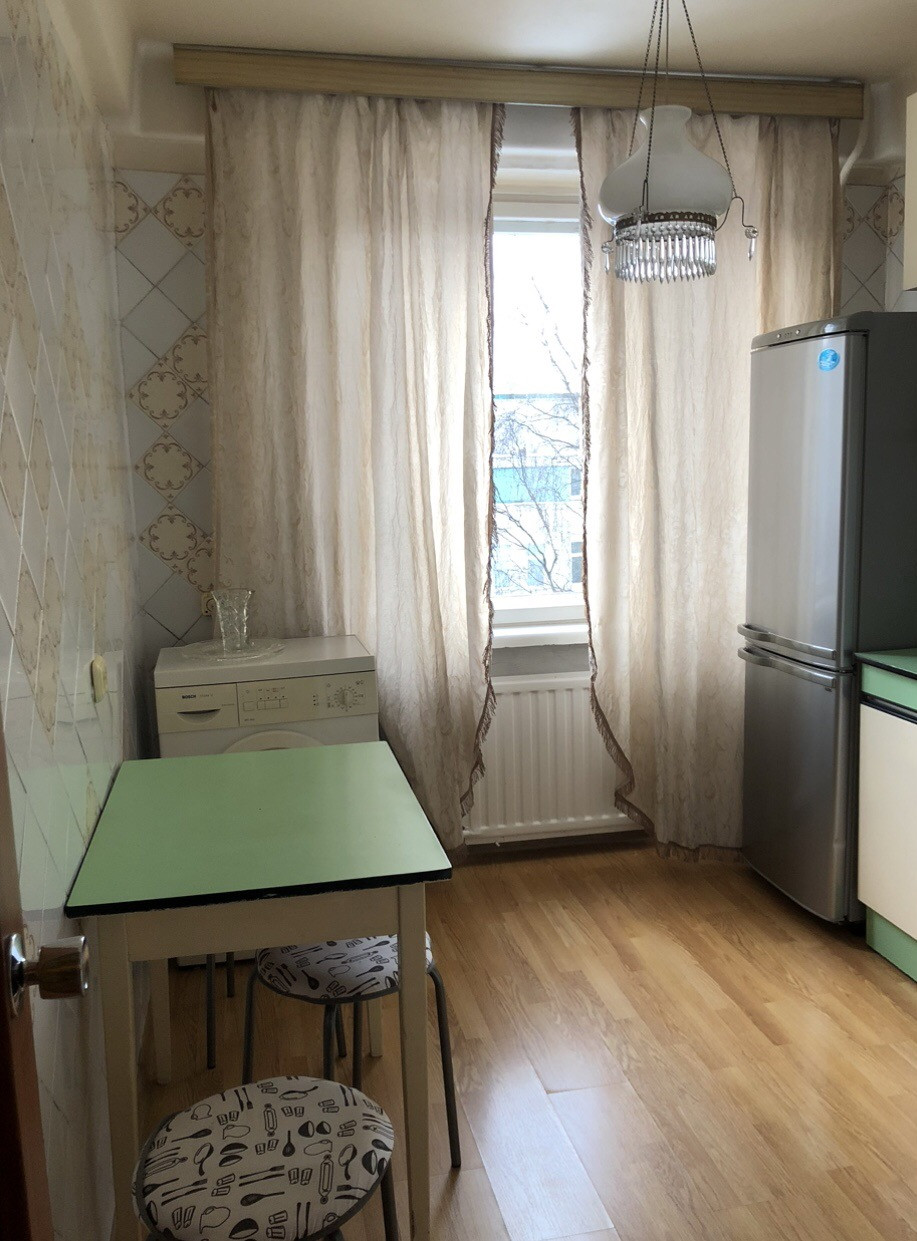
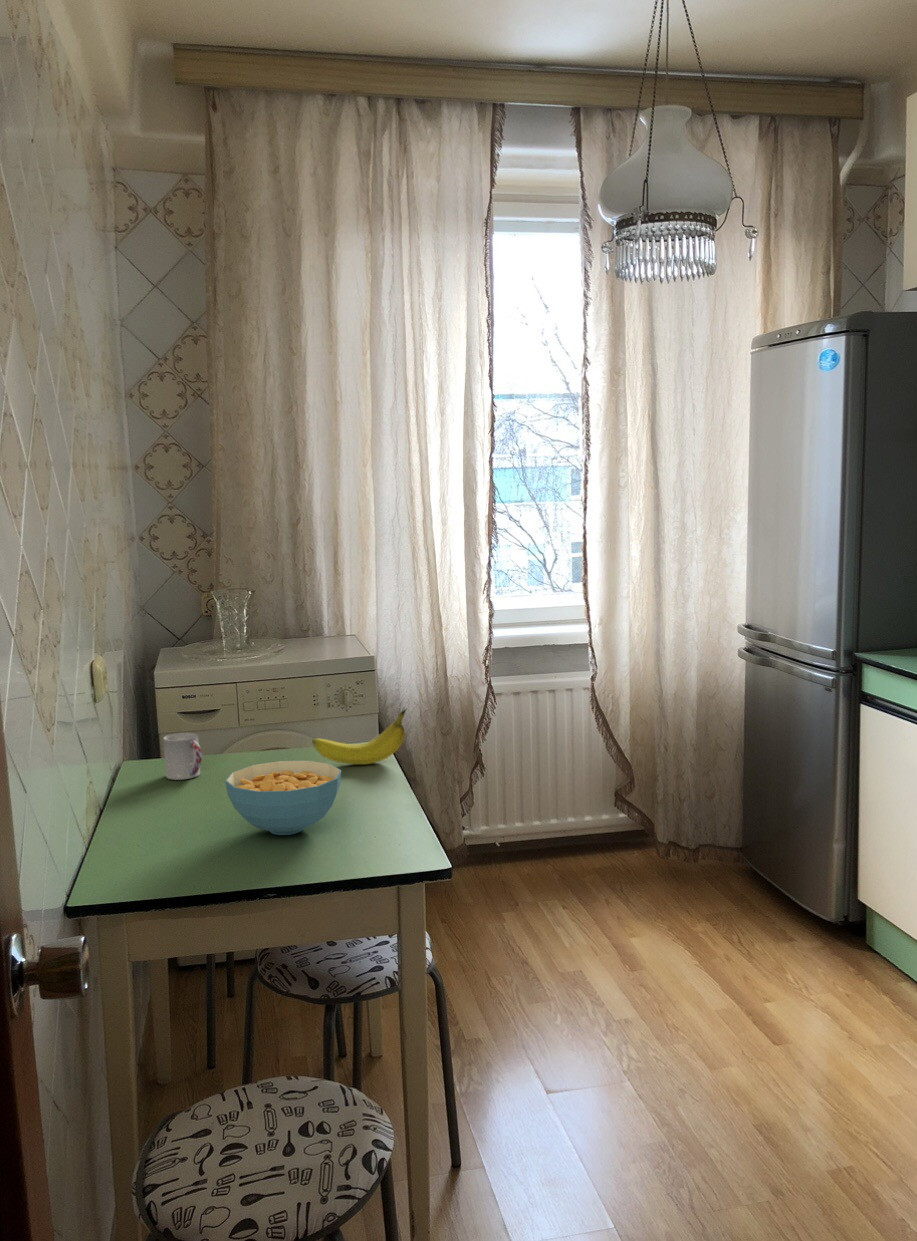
+ cup [163,732,203,781]
+ cereal bowl [224,760,342,836]
+ fruit [311,707,408,765]
